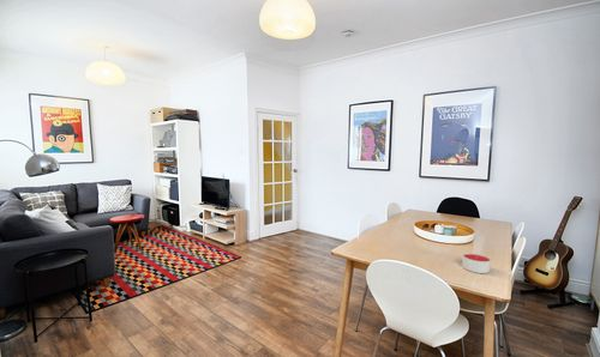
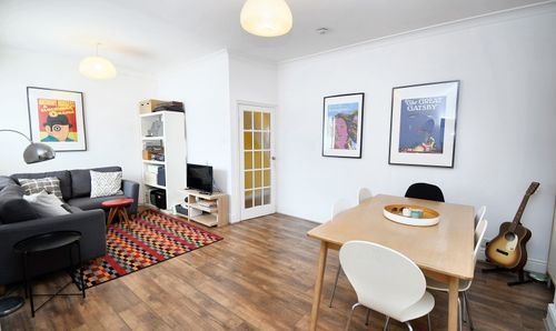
- candle [461,252,492,274]
